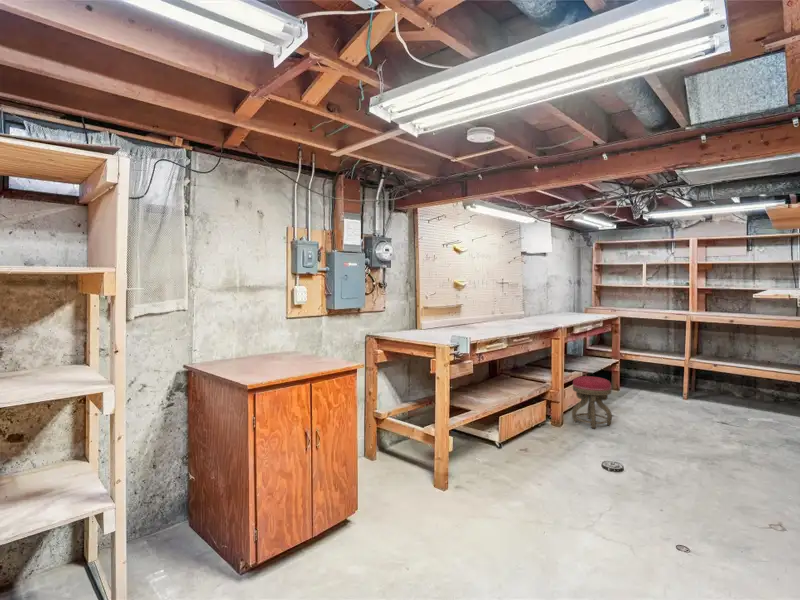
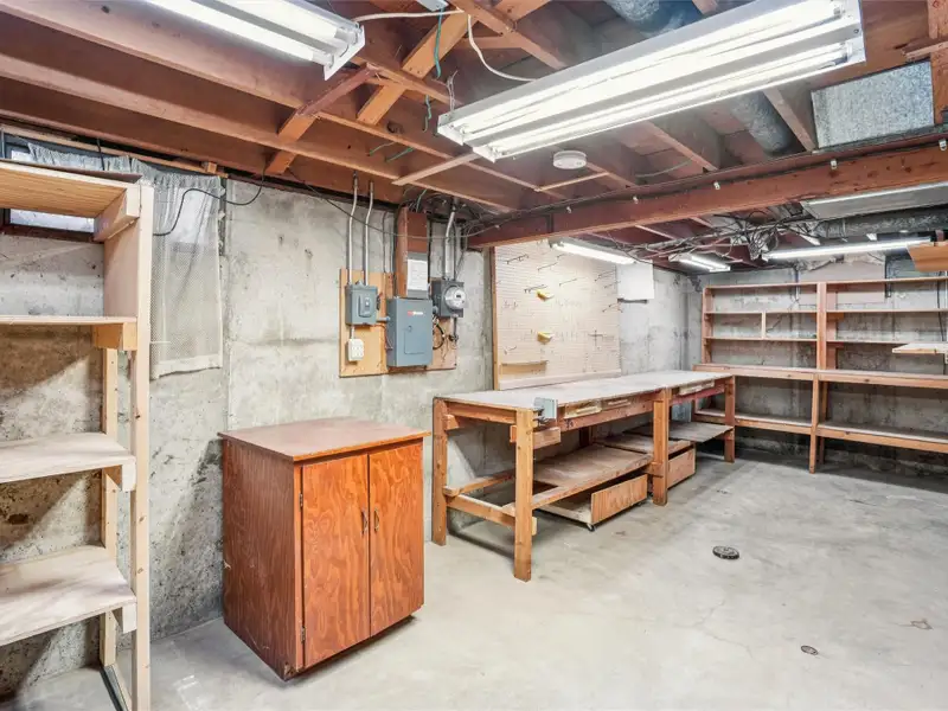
- stool [571,375,613,429]
